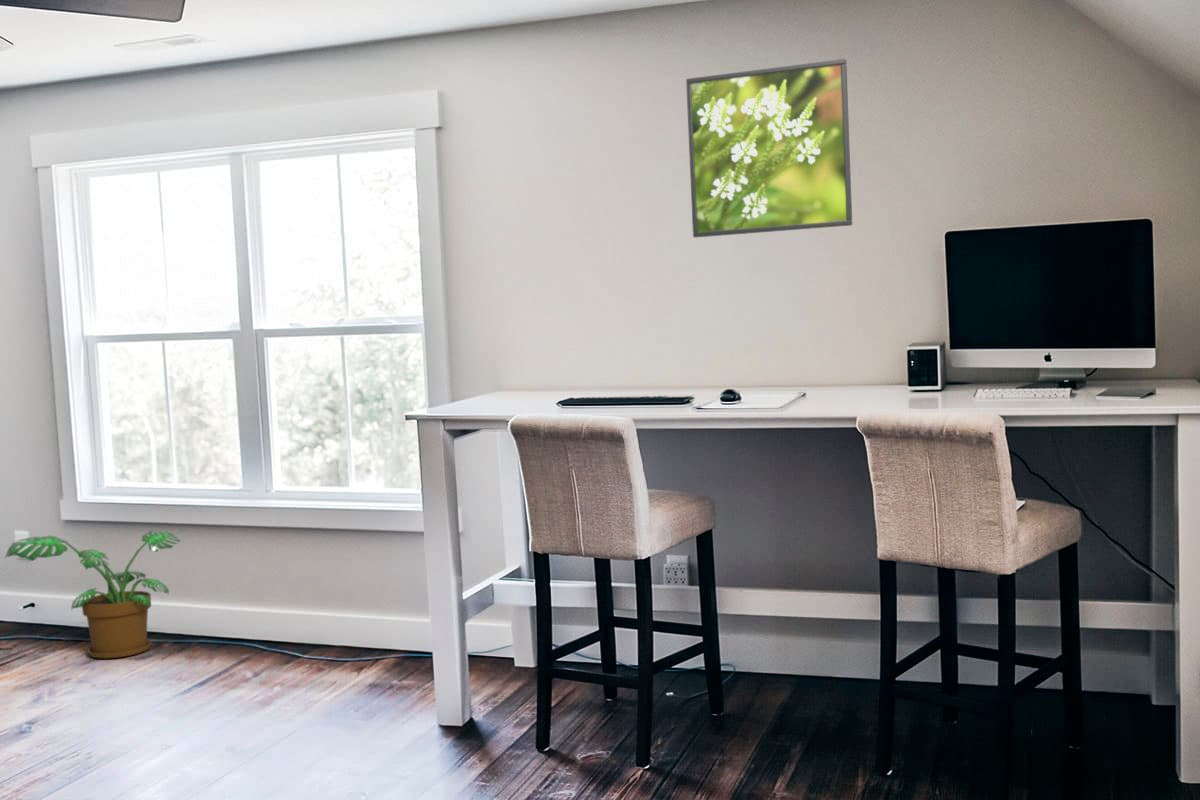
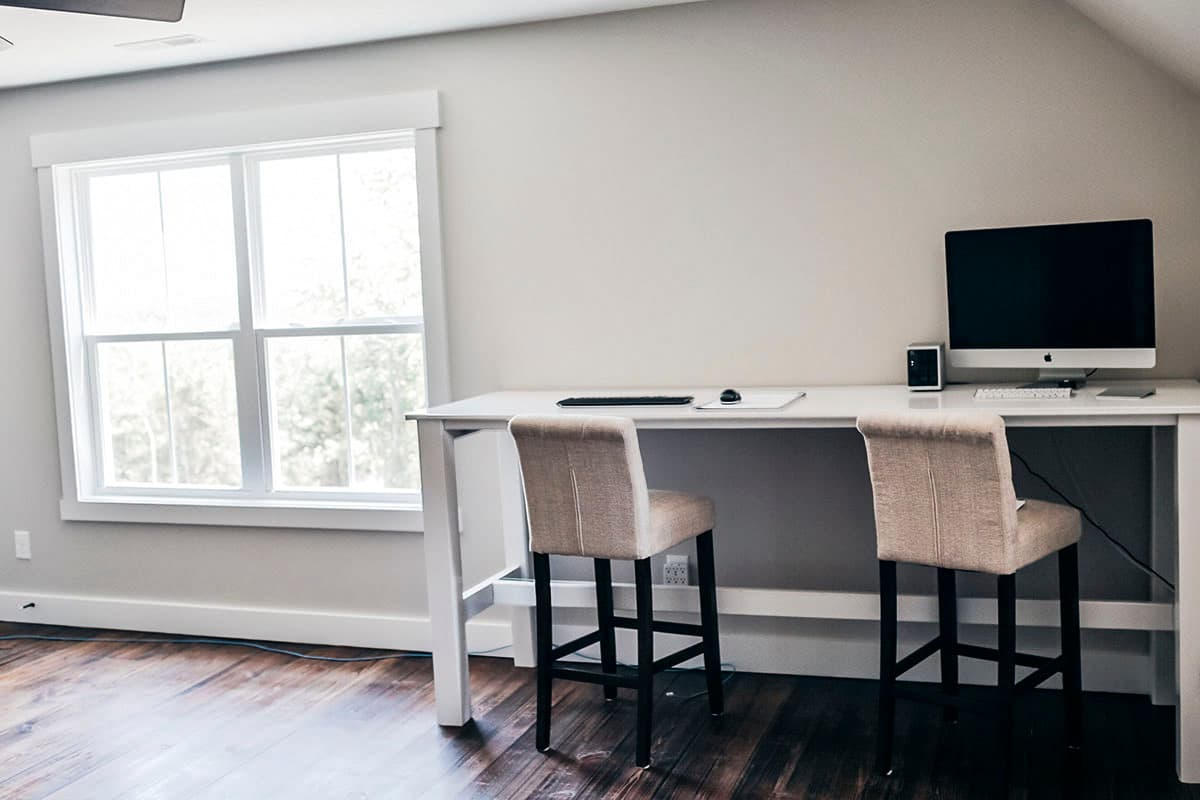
- potted plant [4,530,181,659]
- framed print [685,58,853,239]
